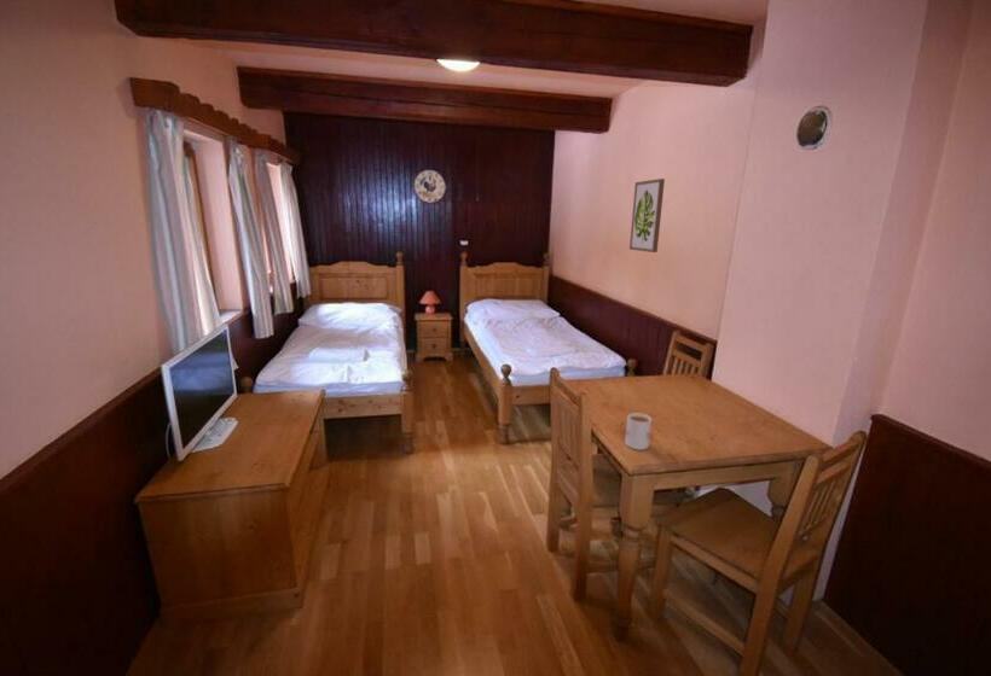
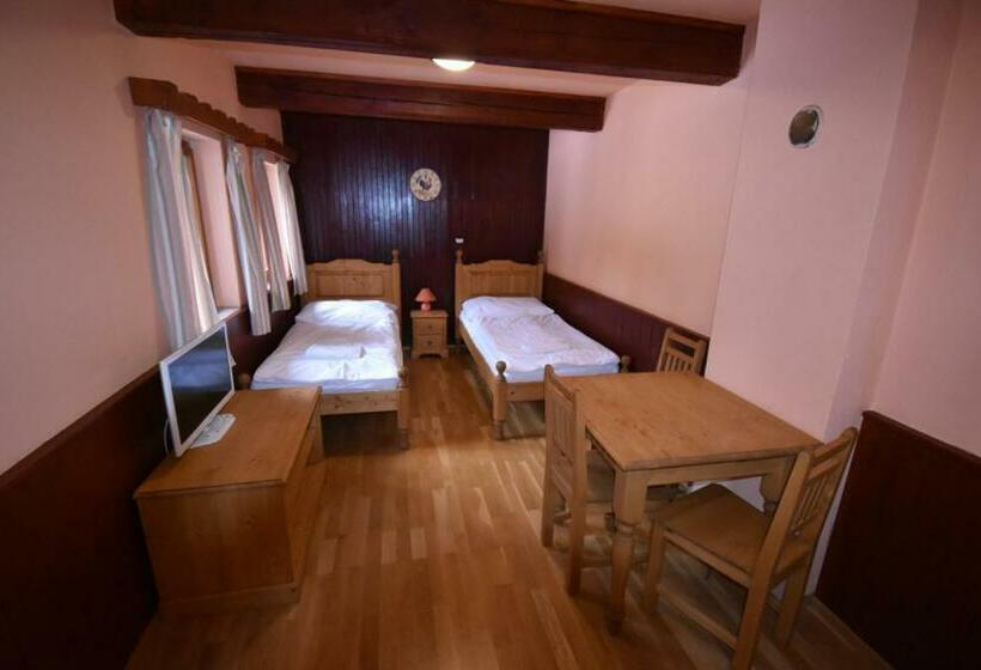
- mug [624,412,653,451]
- wall art [628,177,666,253]
